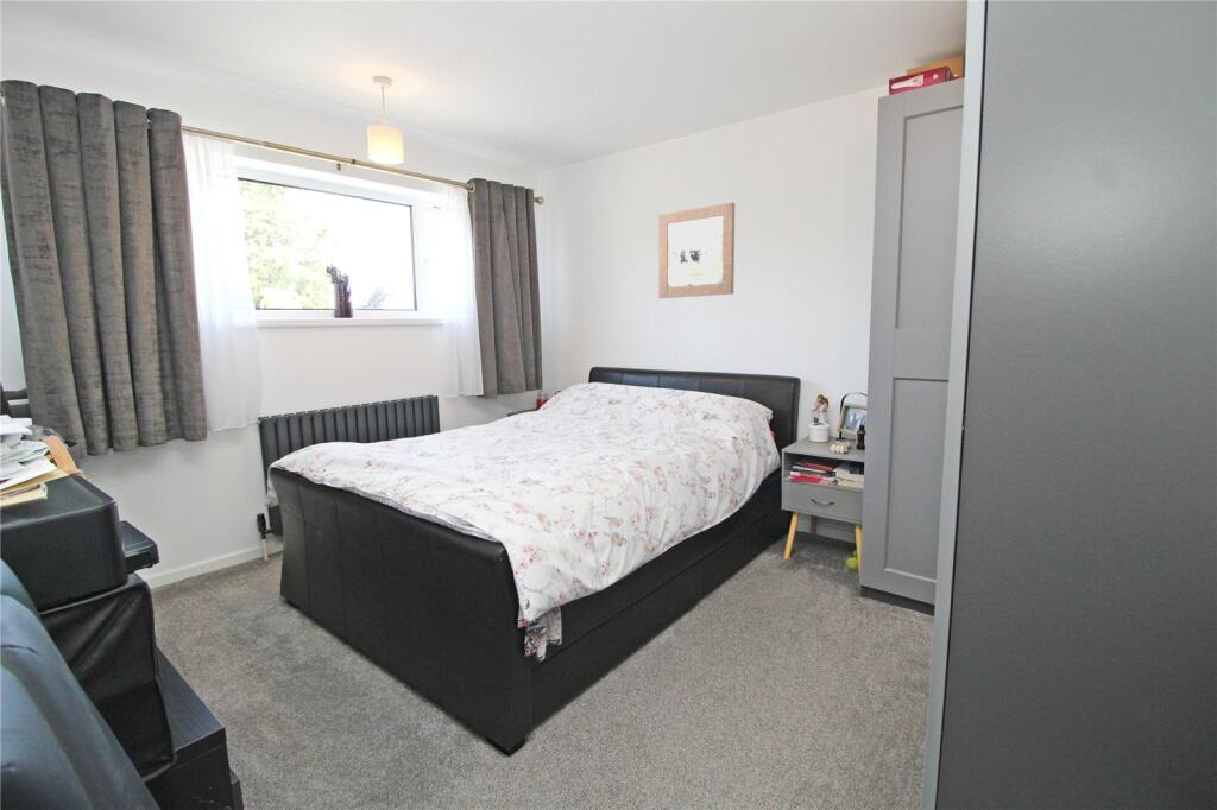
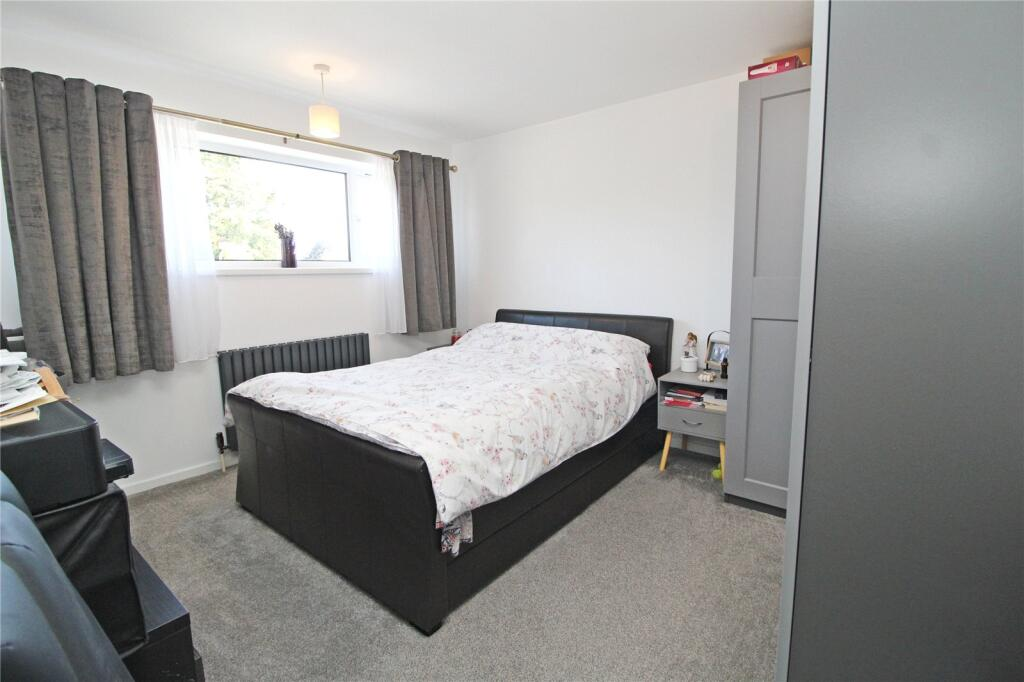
- wall art [657,201,736,299]
